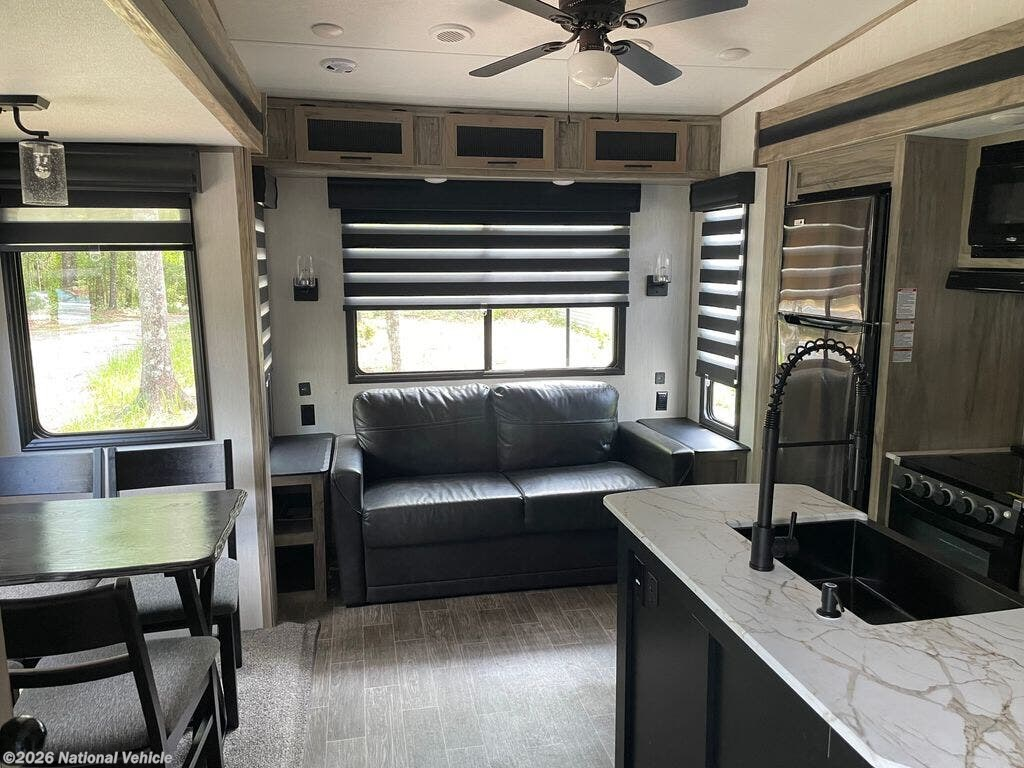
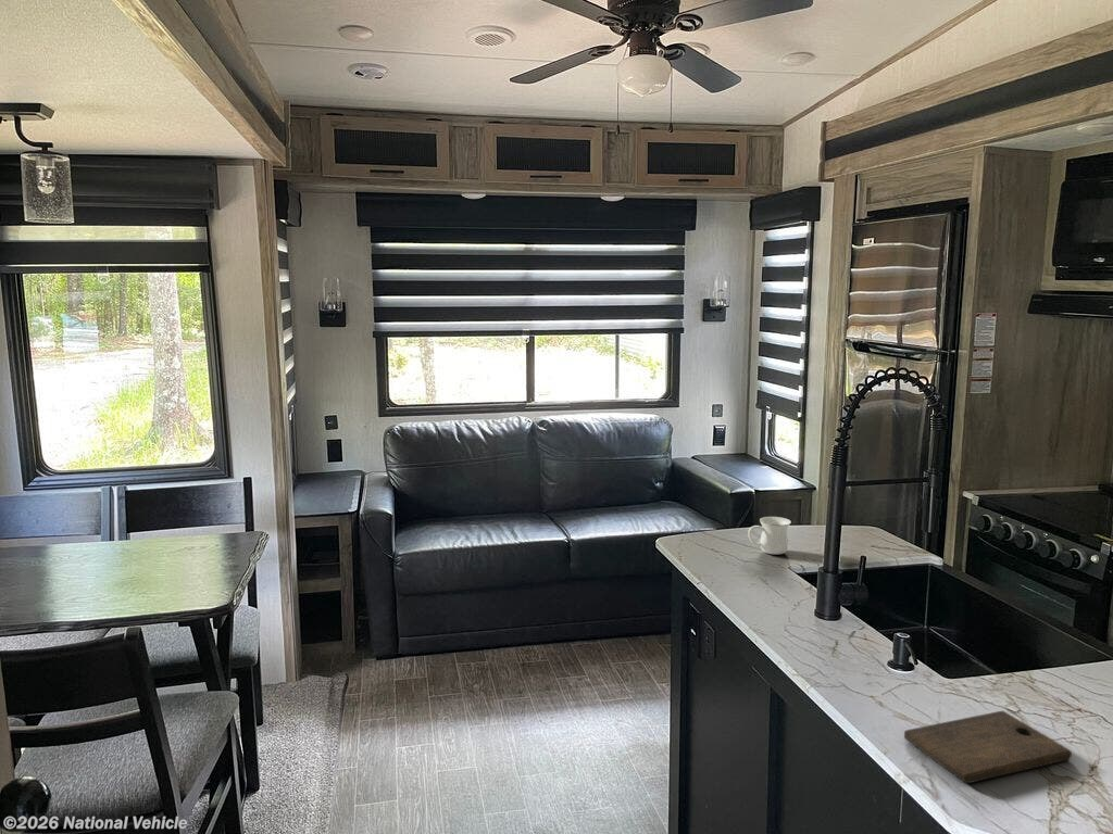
+ mug [747,516,792,556]
+ cutting board [903,710,1073,784]
